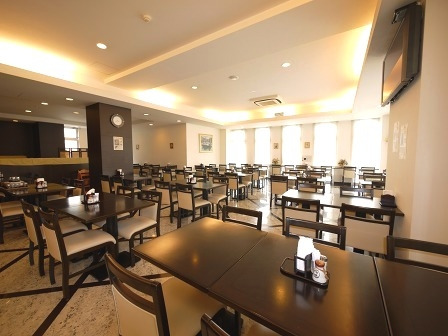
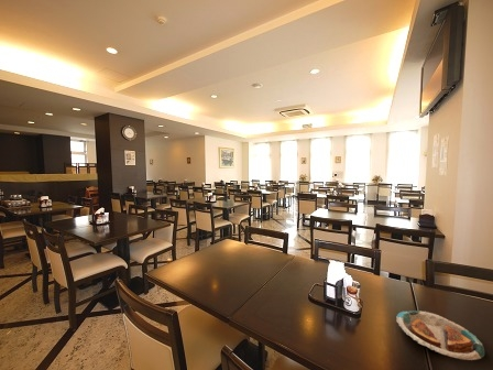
+ plate [395,309,485,361]
